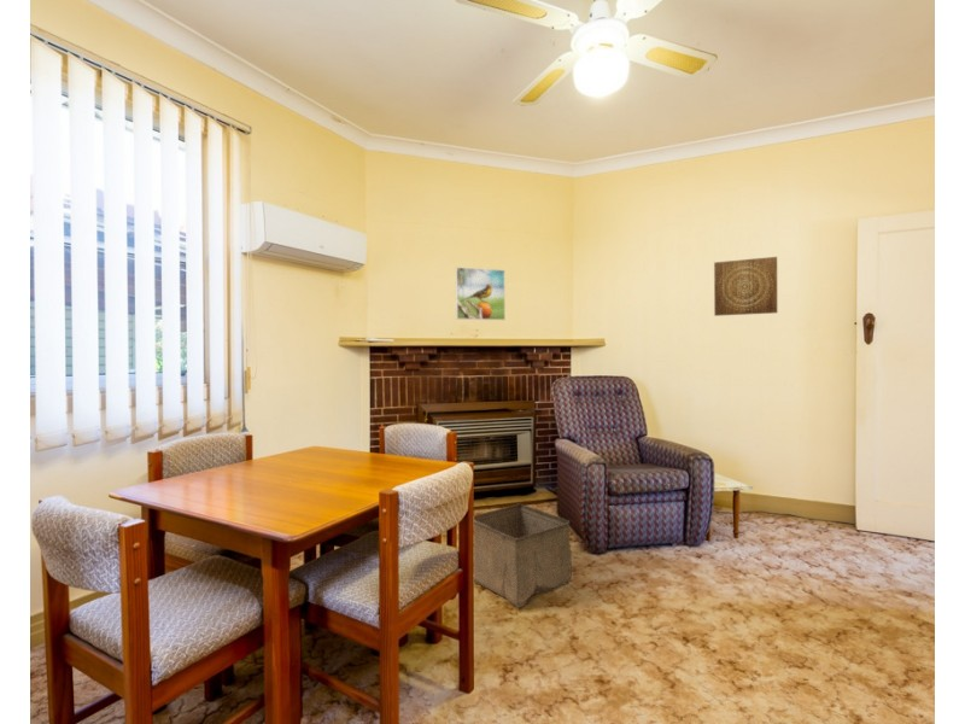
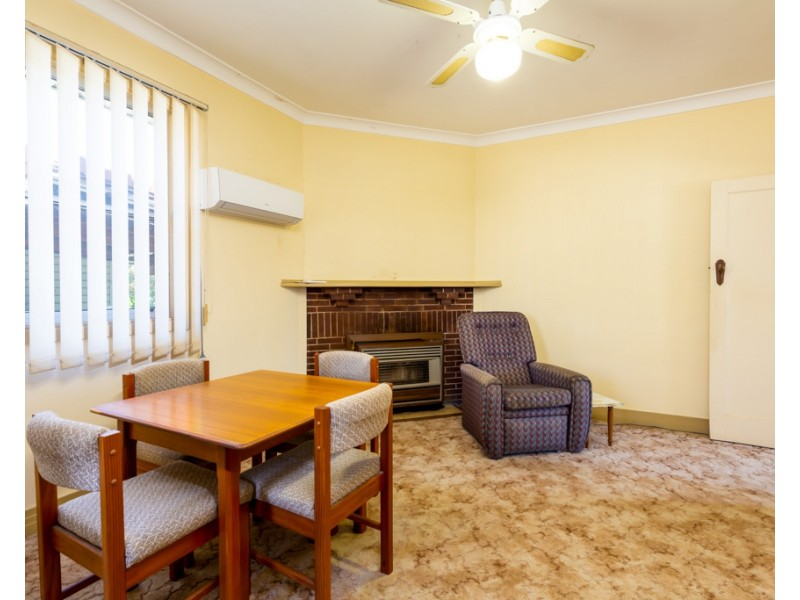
- wall art [713,256,778,317]
- storage bin [473,502,573,609]
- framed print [455,267,507,321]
